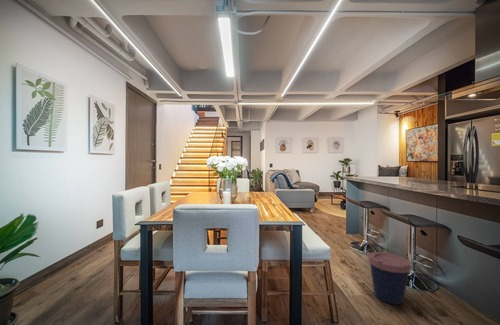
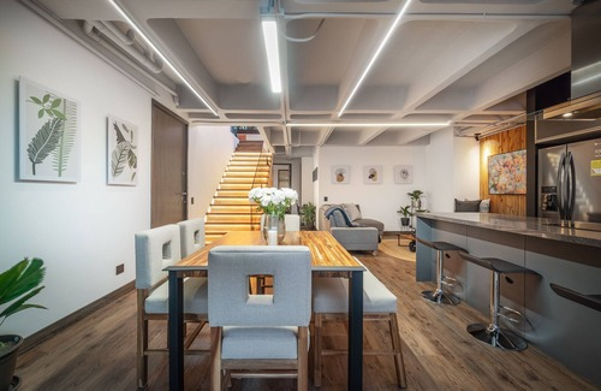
- coffee cup [367,251,412,306]
